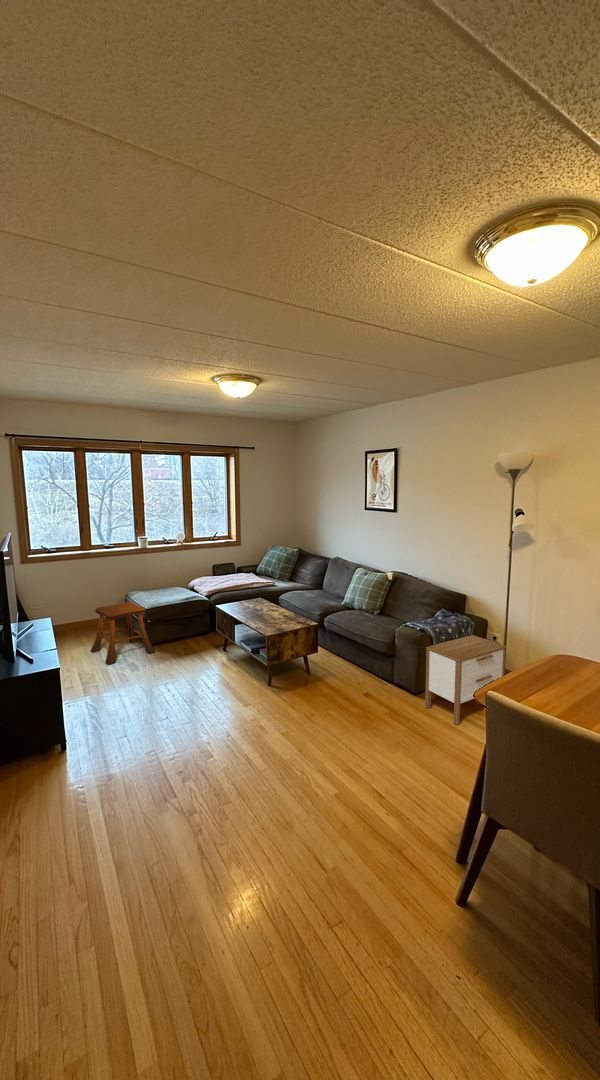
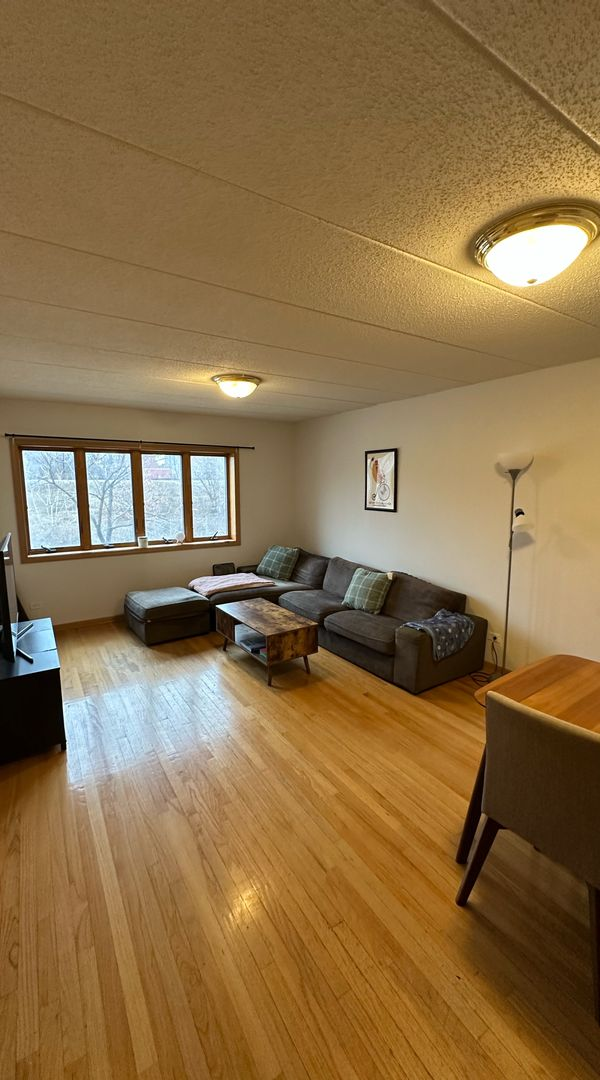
- stool [89,601,156,665]
- nightstand [424,634,507,726]
